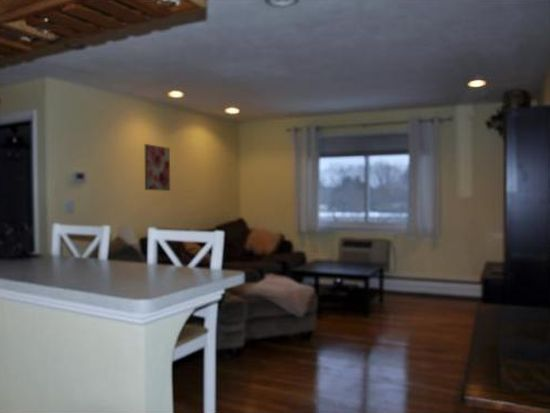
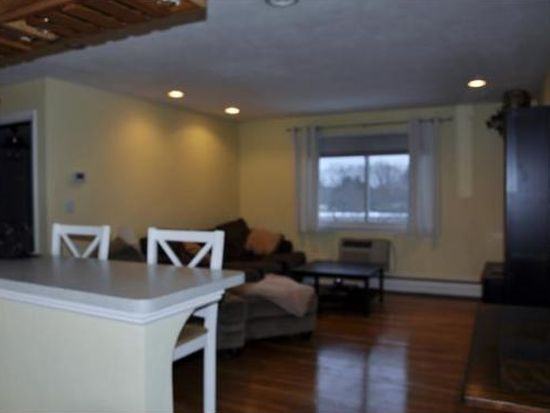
- wall art [144,143,171,192]
